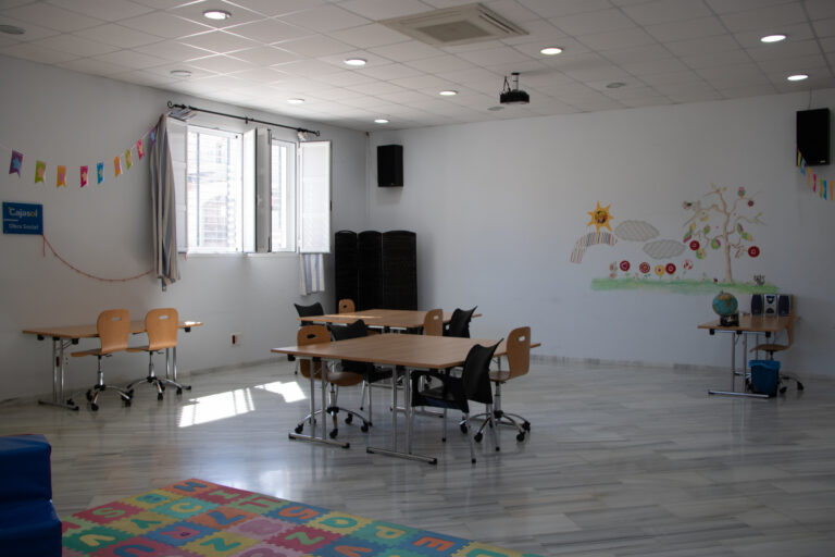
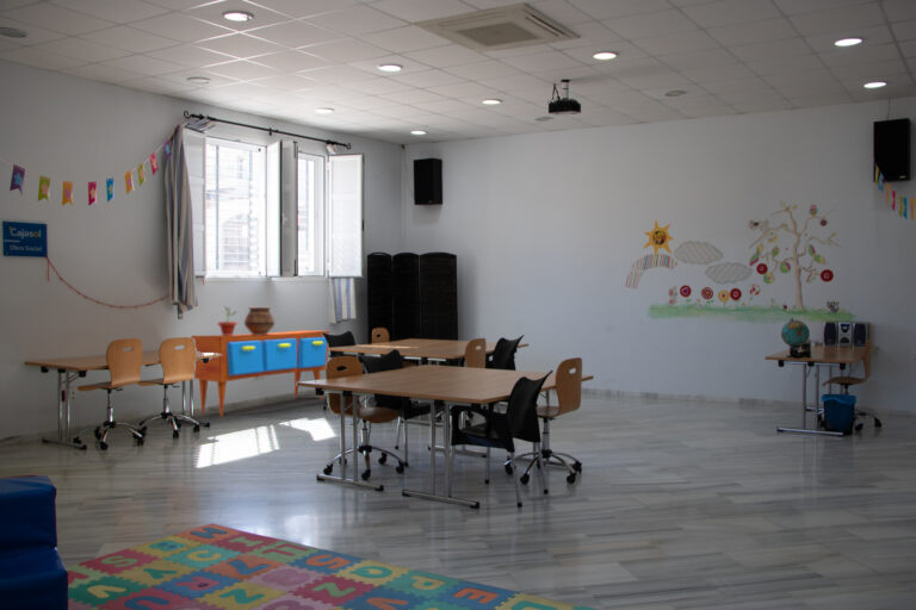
+ potted plant [217,305,239,335]
+ sideboard [190,330,330,418]
+ ceramic pot [243,306,276,335]
